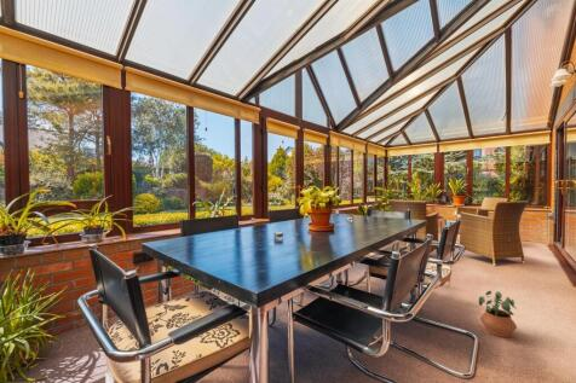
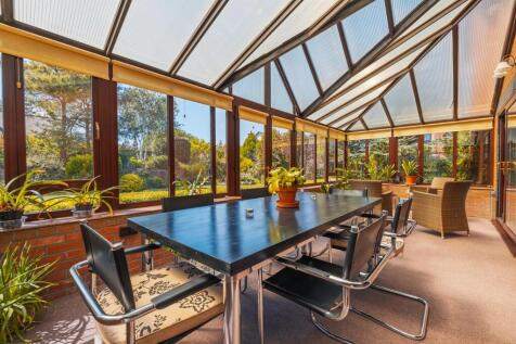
- potted plant [478,290,518,338]
